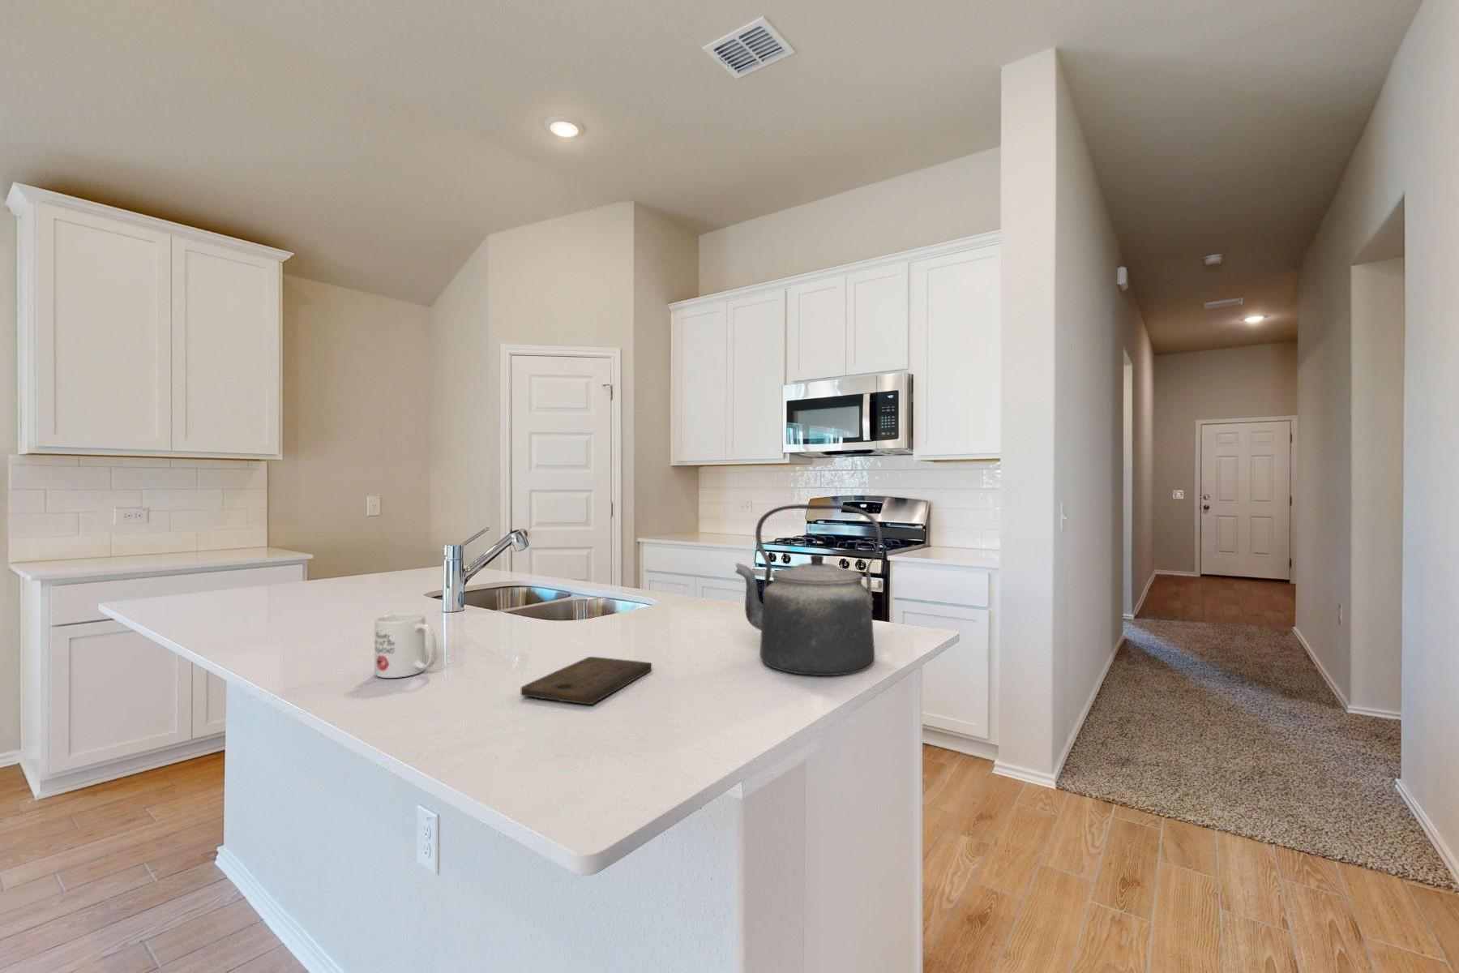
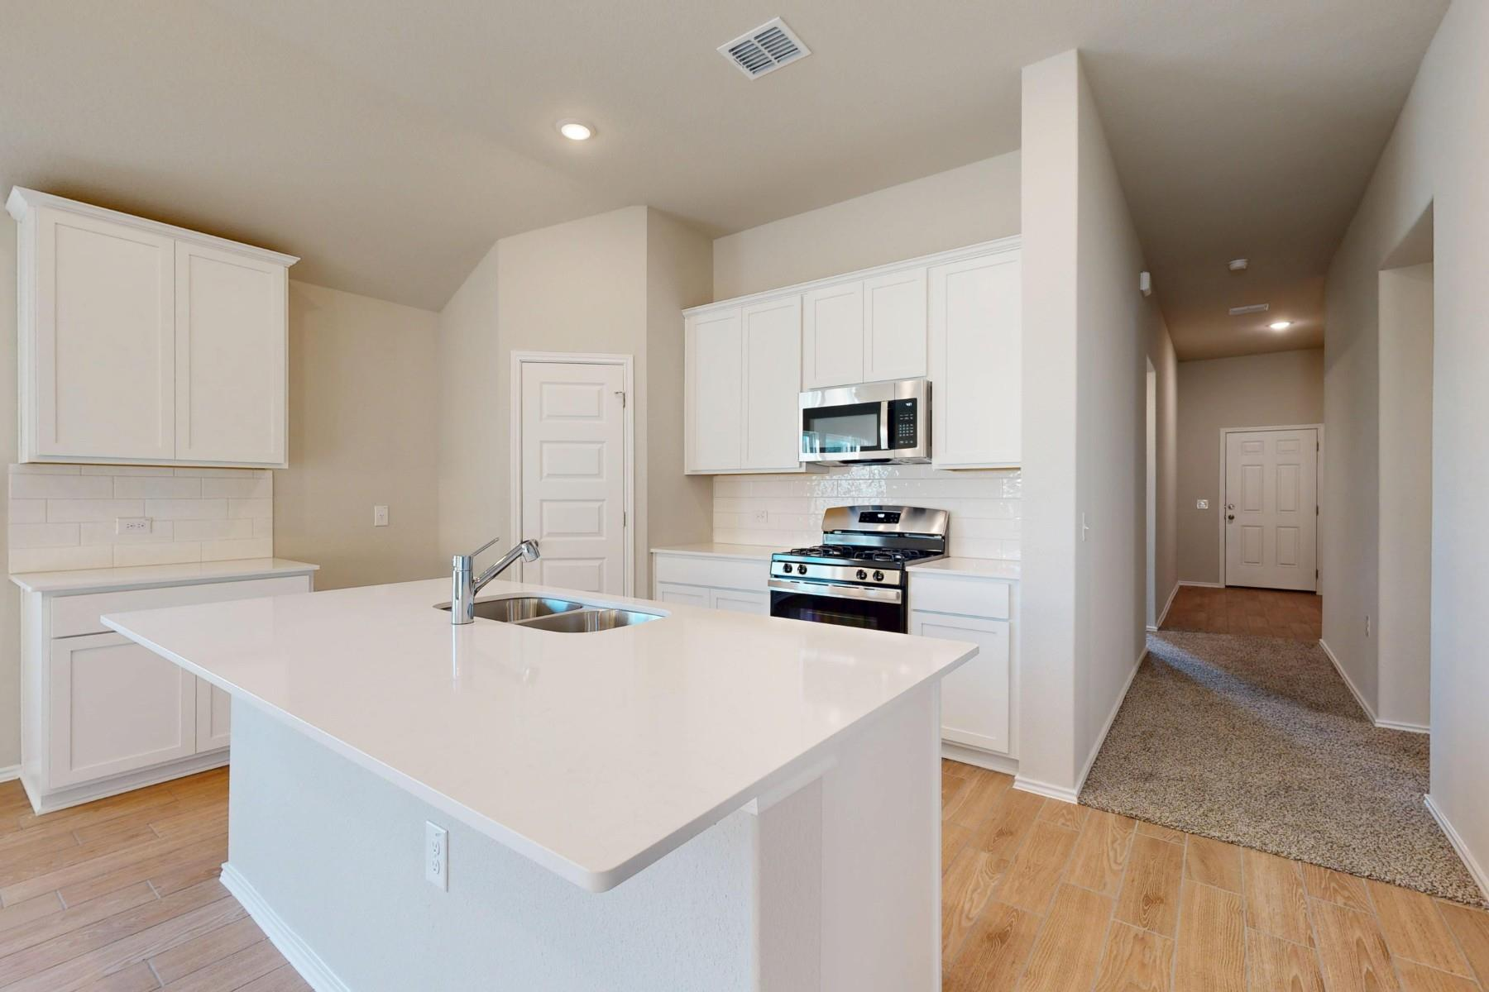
- mug [373,612,436,679]
- kettle [734,504,881,677]
- cutting board [520,656,652,706]
